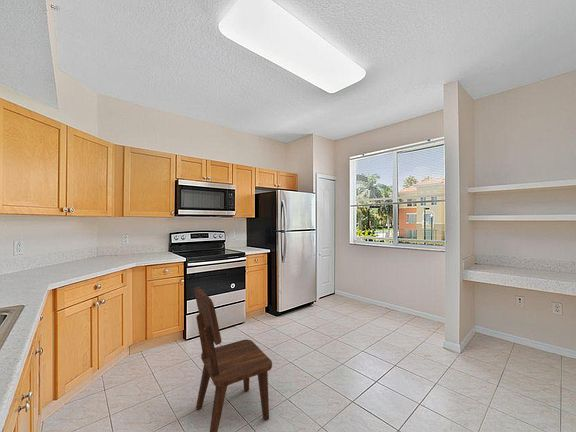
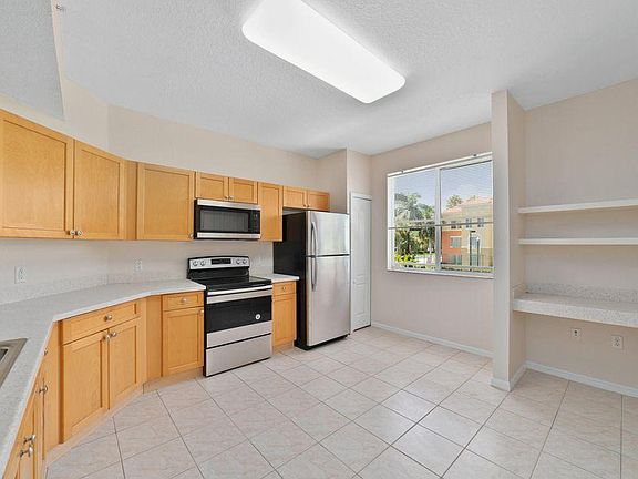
- dining chair [193,286,273,432]
